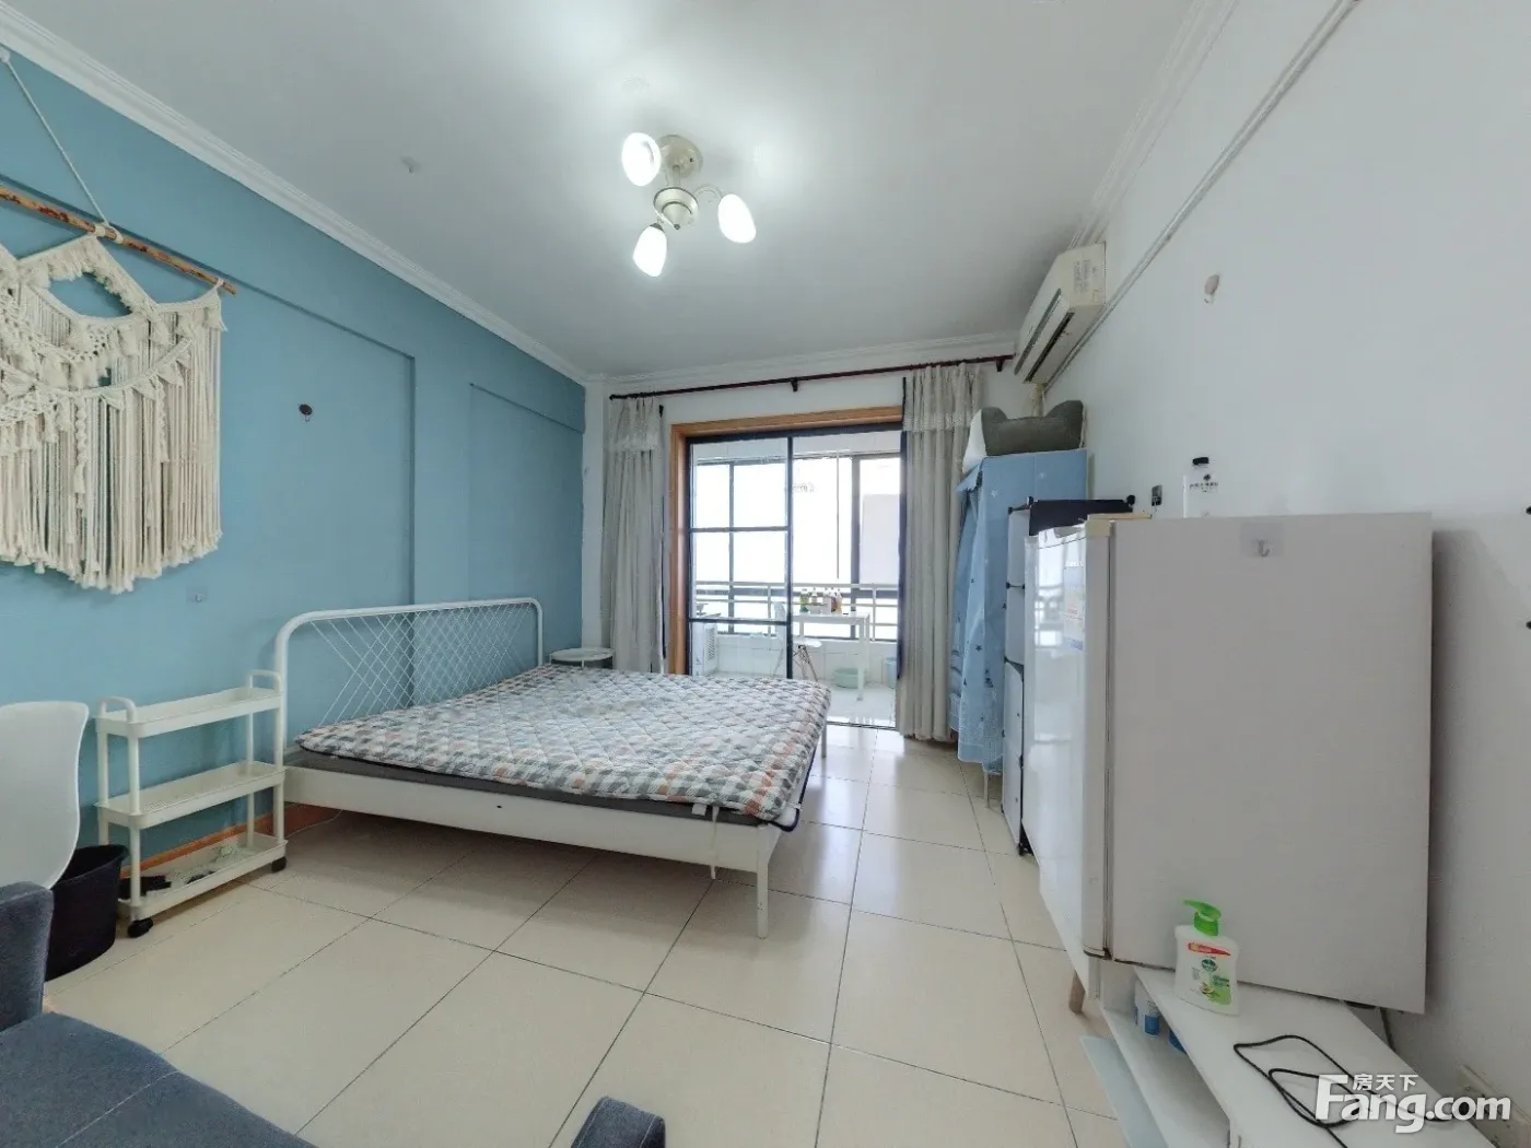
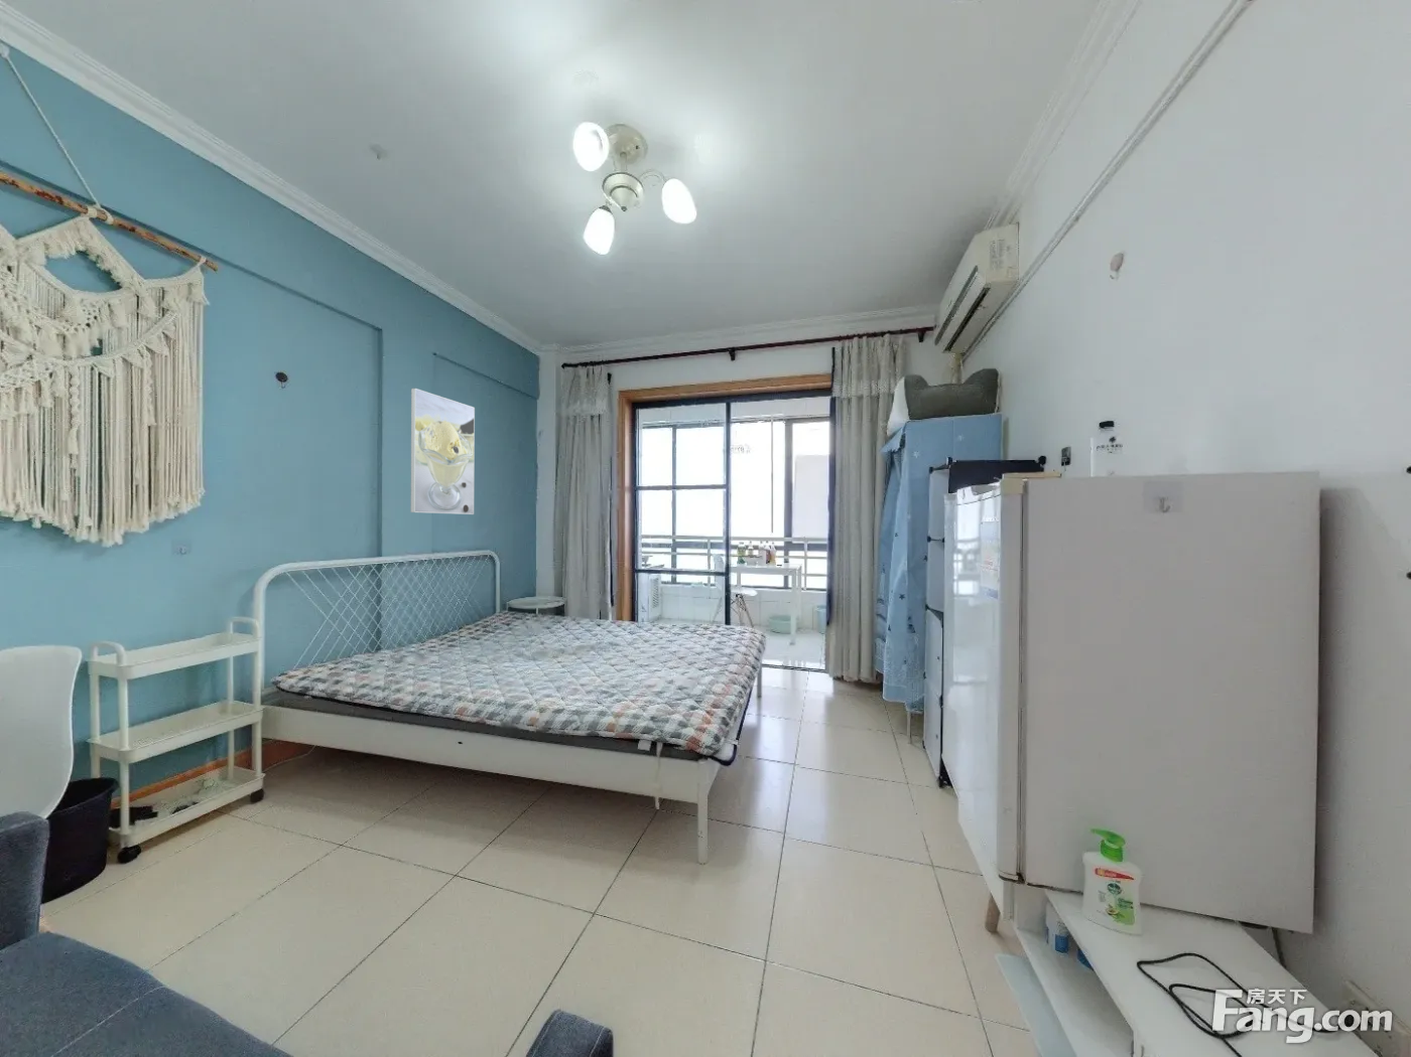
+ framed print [409,387,476,515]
